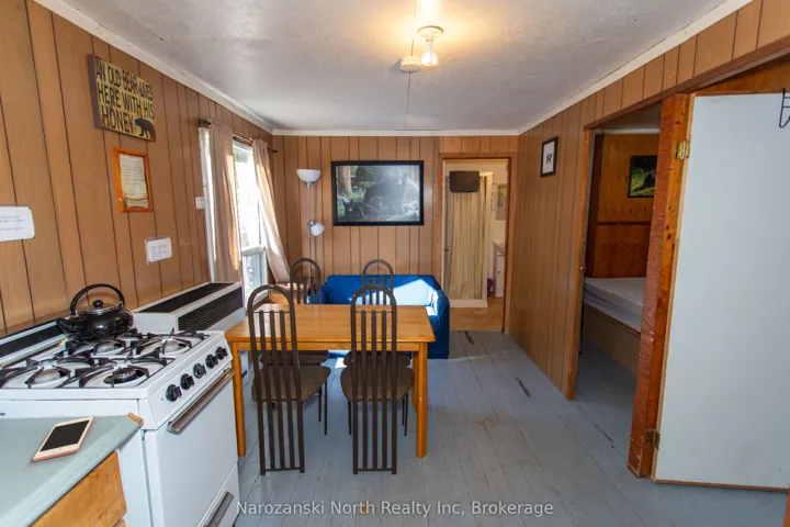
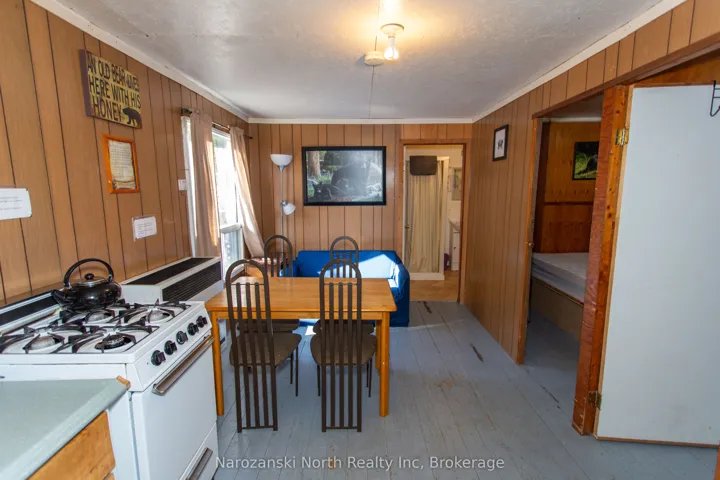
- cell phone [32,416,94,462]
